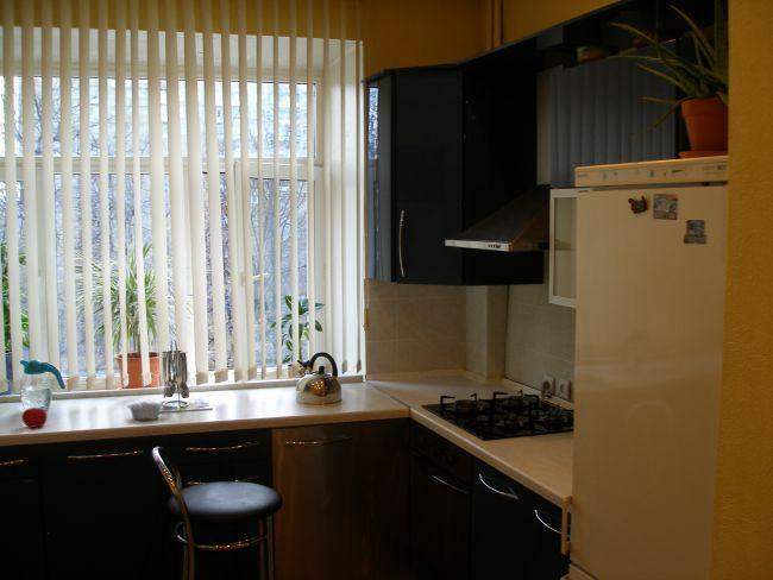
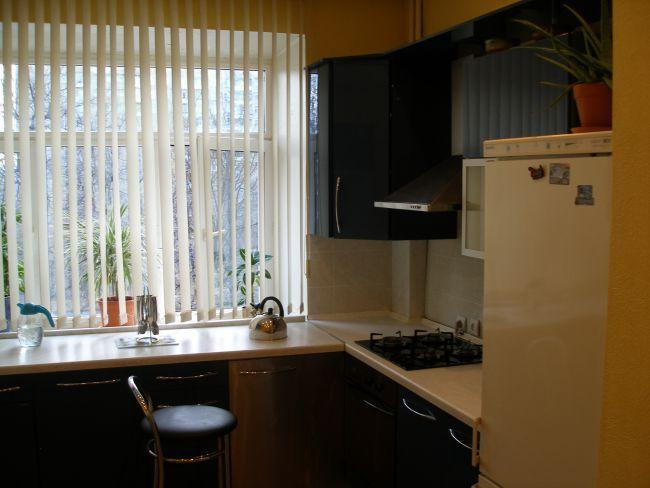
- fruit [20,405,48,429]
- legume [126,398,164,421]
